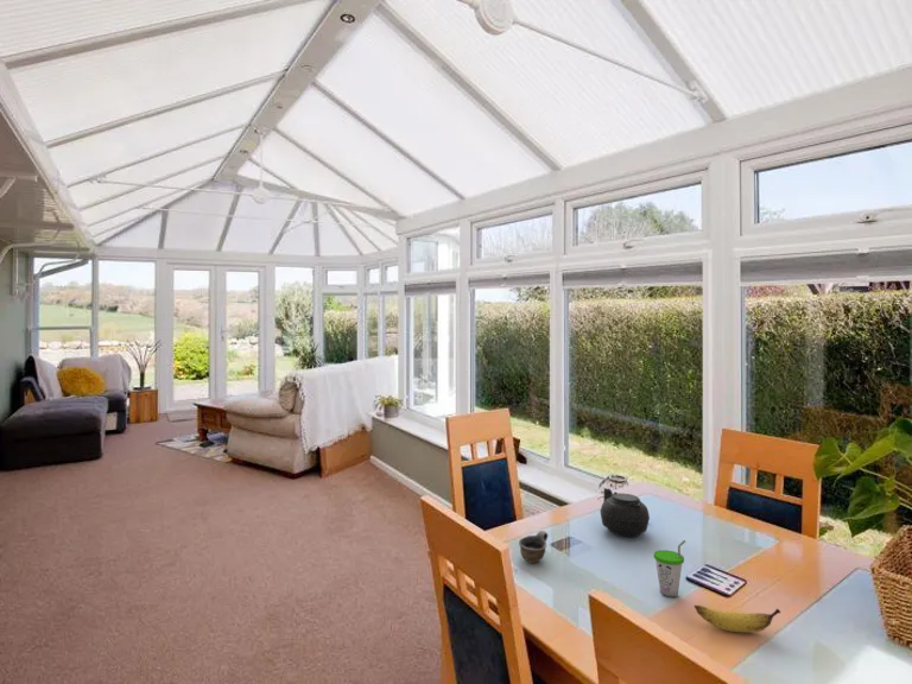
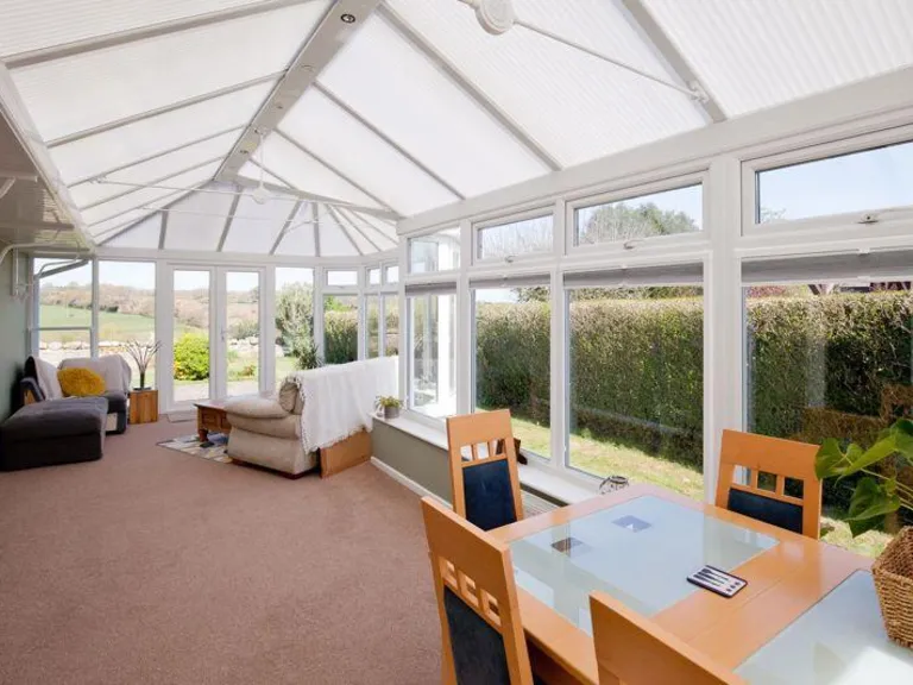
- teapot [596,487,651,538]
- cup [653,539,686,598]
- banana [694,604,781,633]
- cup [518,530,549,564]
